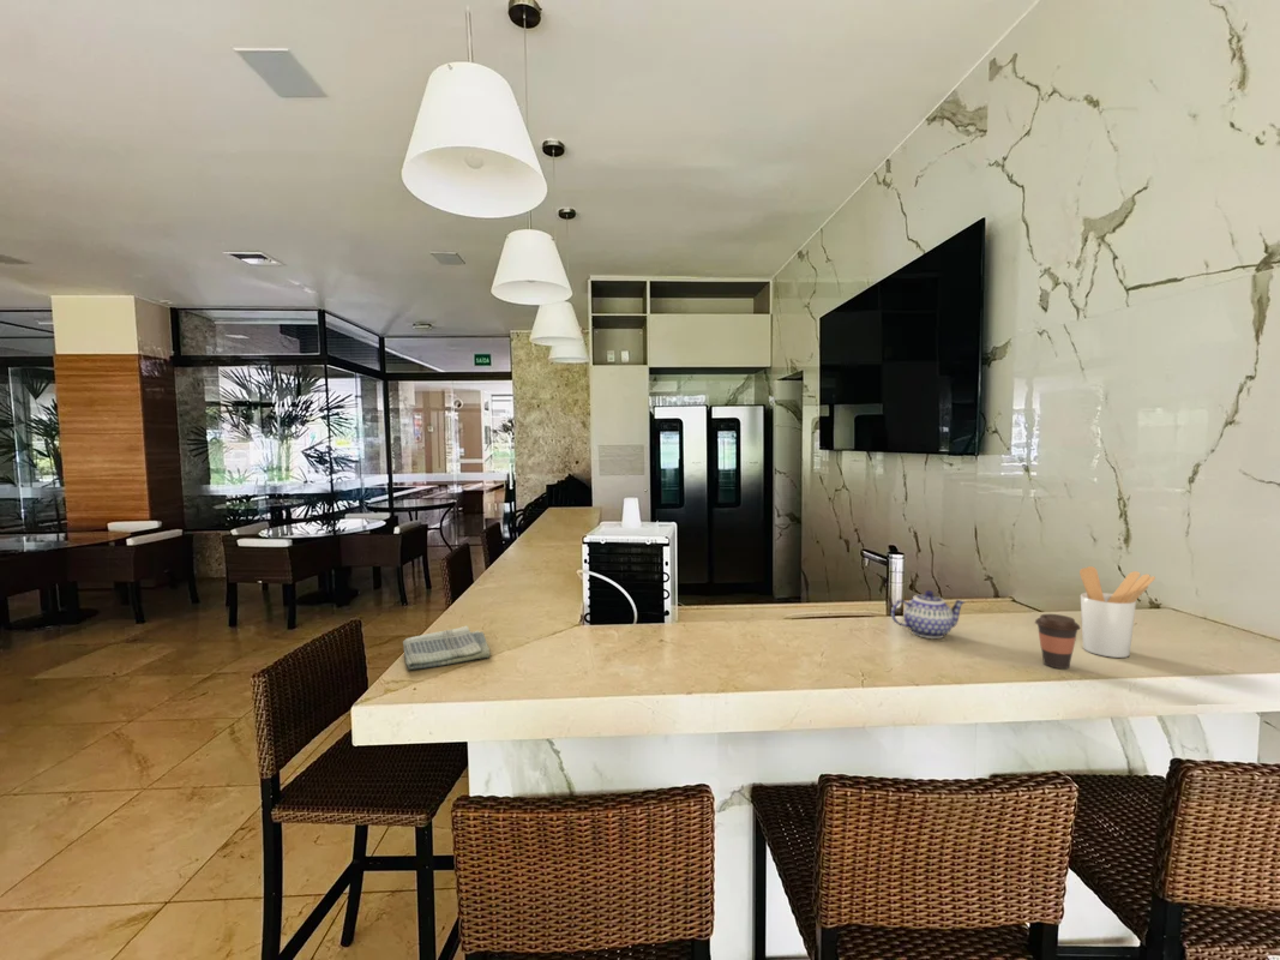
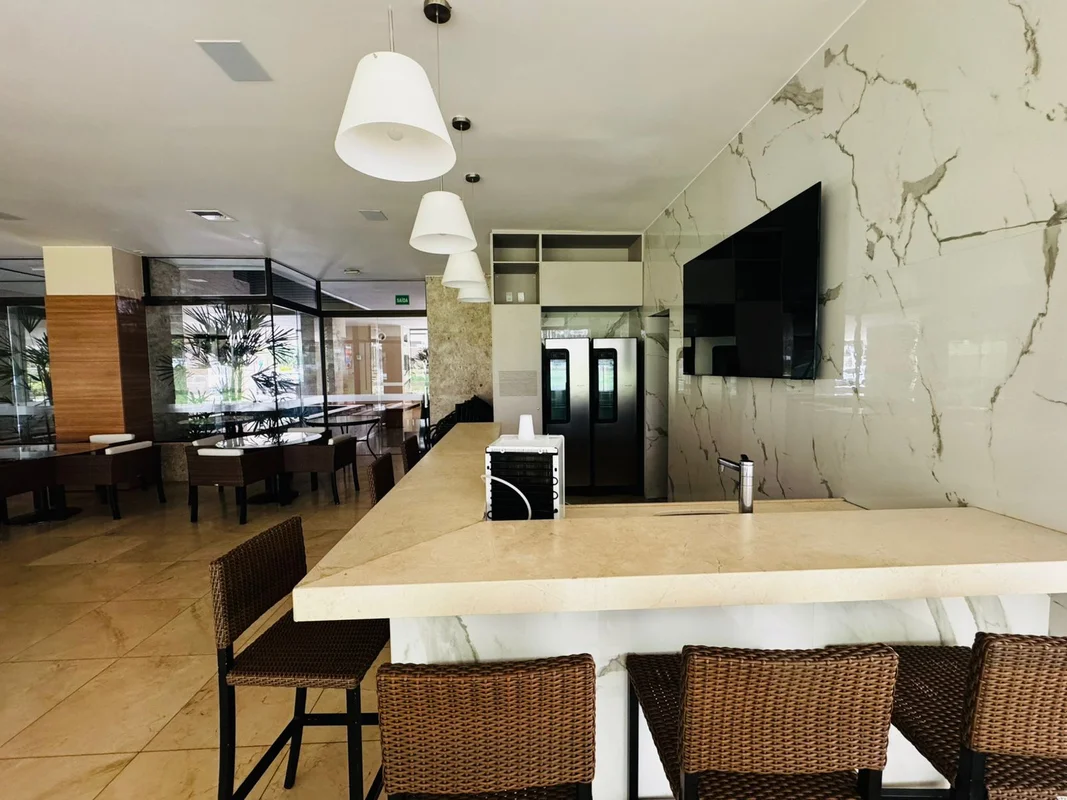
- coffee cup [1034,613,1082,670]
- utensil holder [1078,565,1156,659]
- teapot [890,589,967,640]
- dish towel [402,625,491,671]
